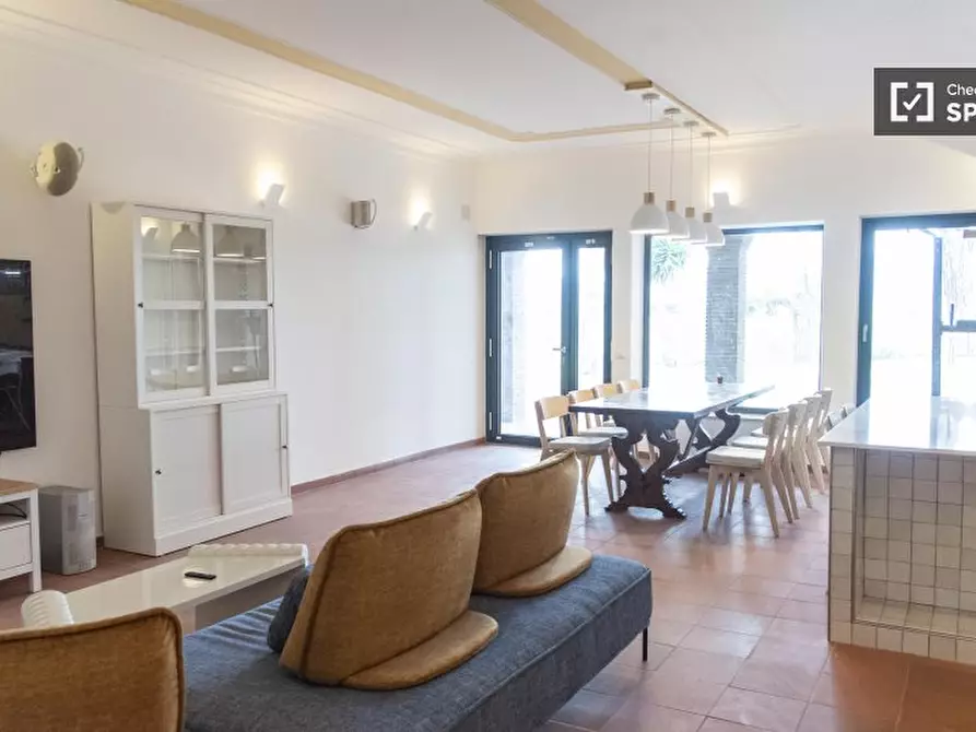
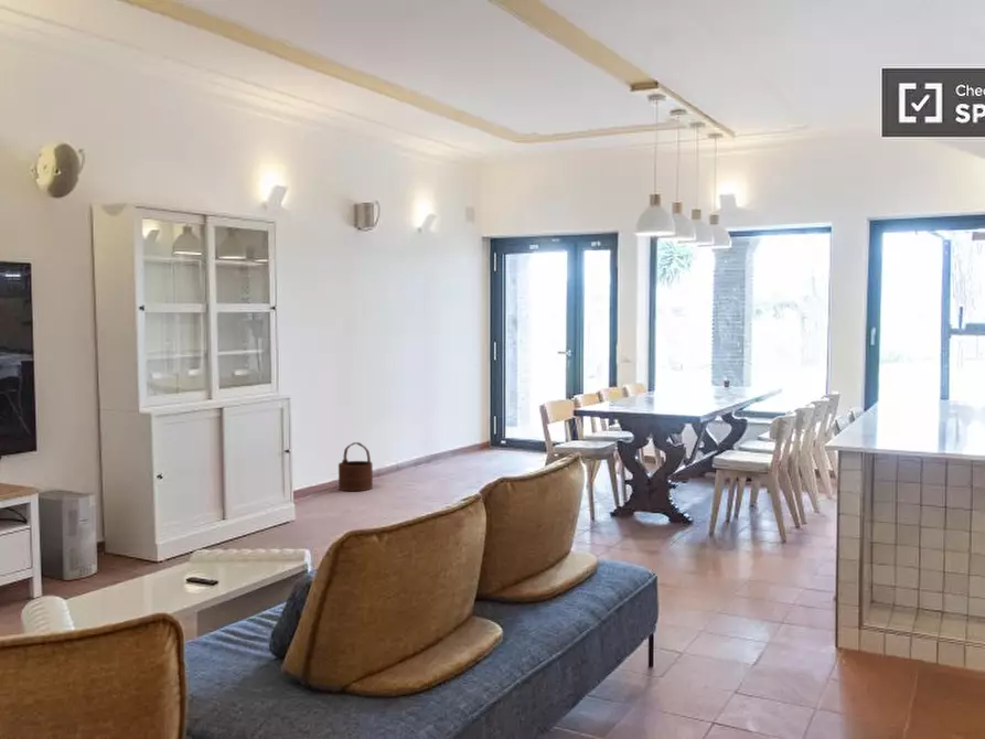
+ wooden bucket [338,441,374,492]
